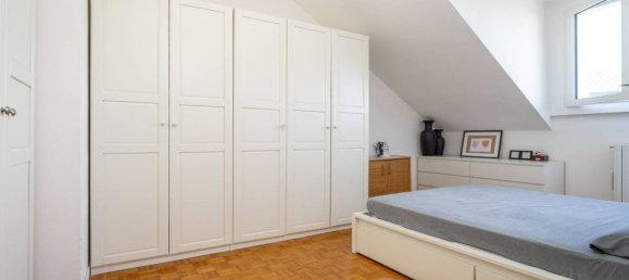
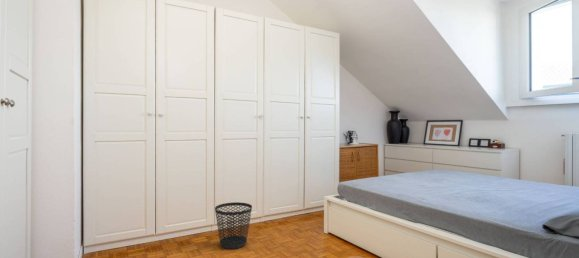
+ wastebasket [214,201,253,250]
